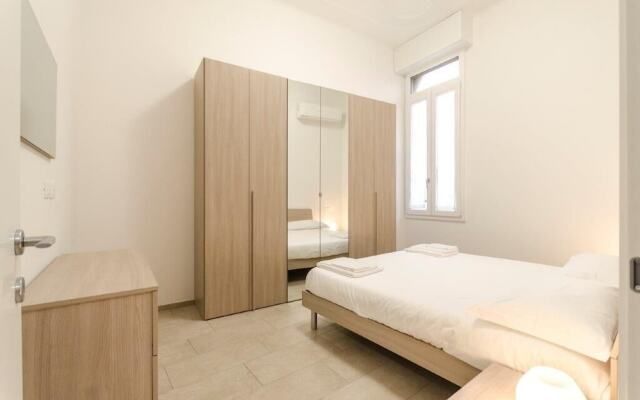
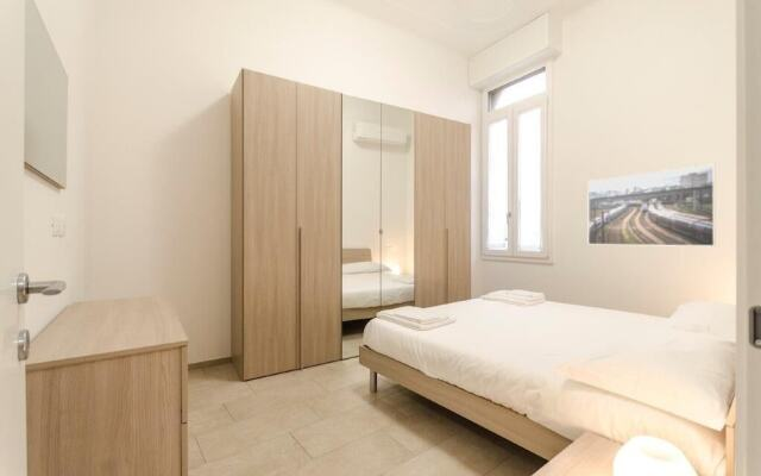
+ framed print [586,163,717,248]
